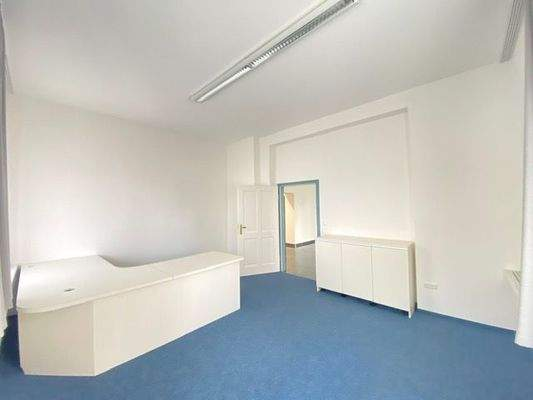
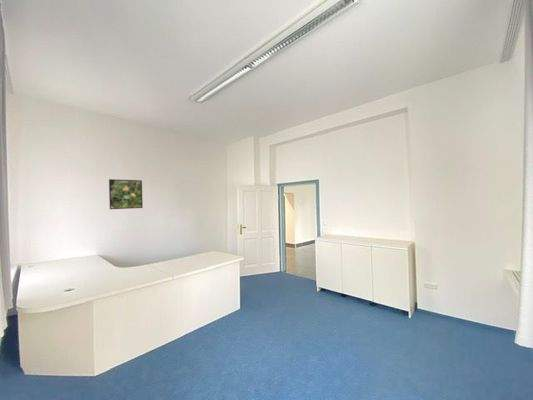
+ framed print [108,178,144,210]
